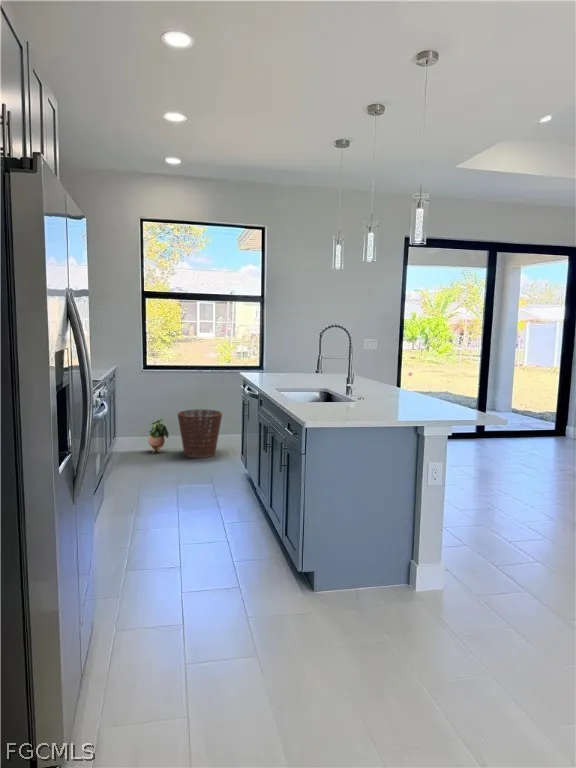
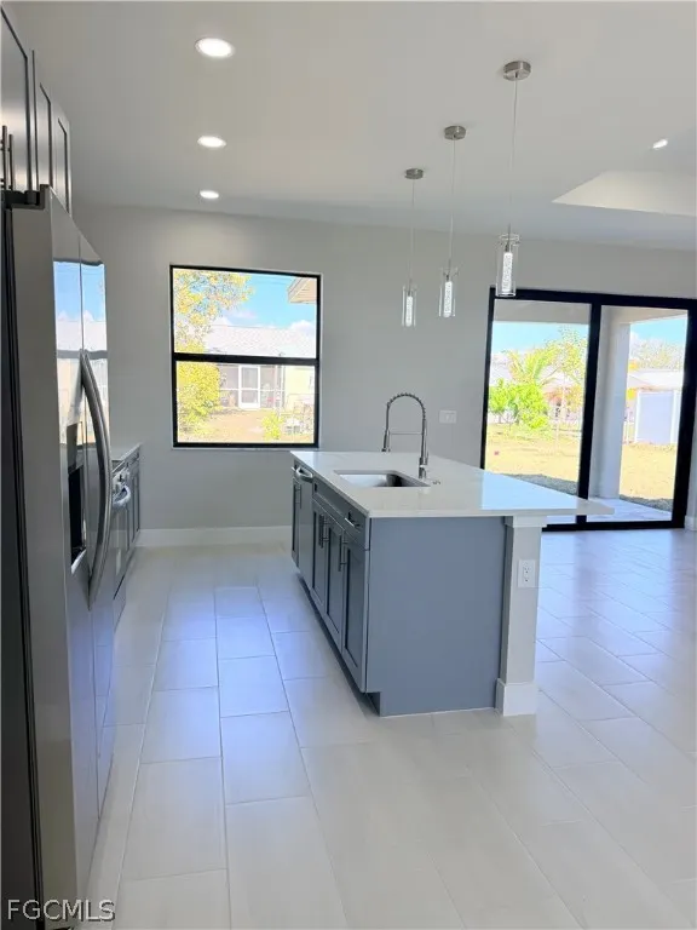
- potted plant [148,417,170,454]
- basket [176,408,223,459]
